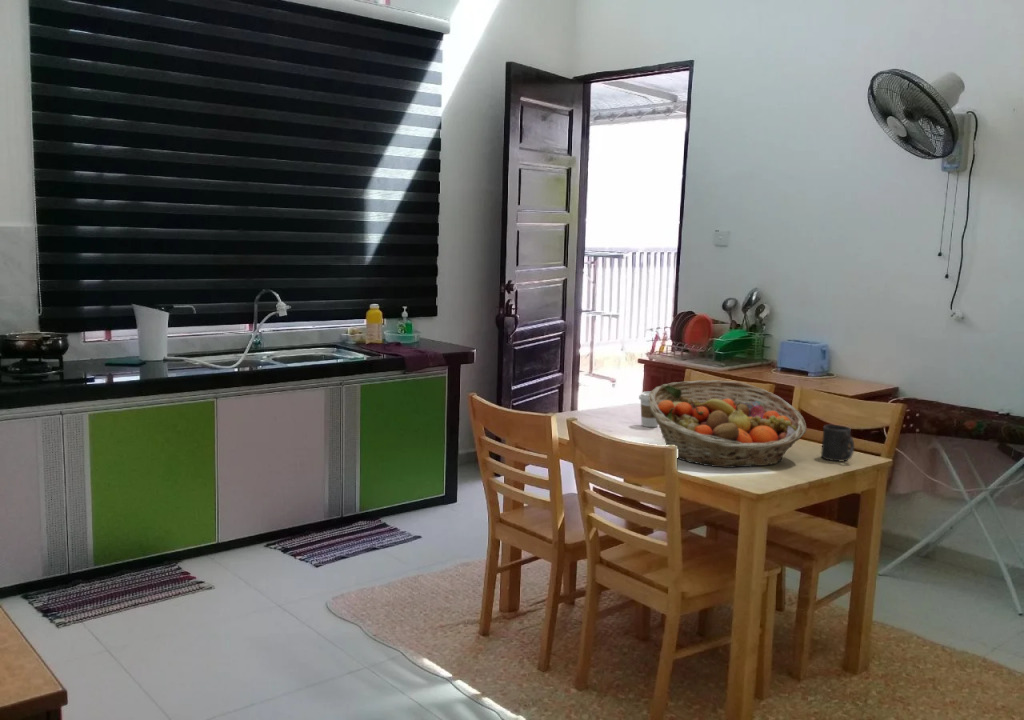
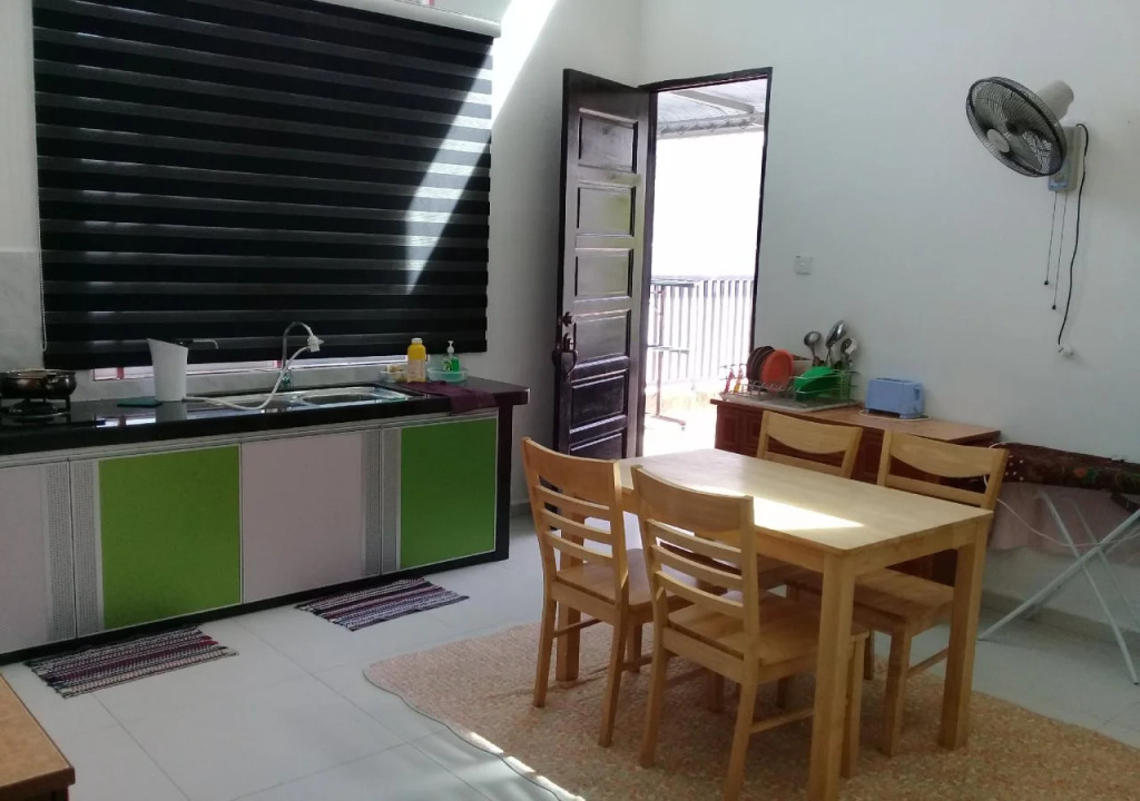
- mug [820,424,855,462]
- fruit basket [648,379,807,469]
- coffee cup [638,391,659,428]
